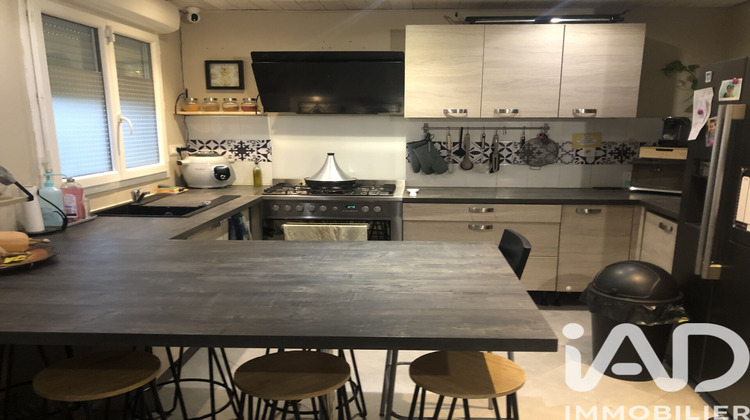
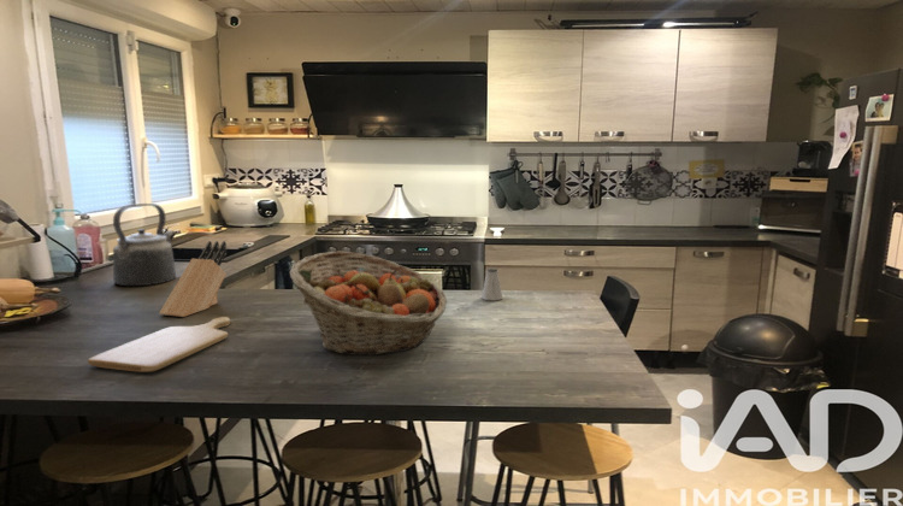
+ fruit basket [289,251,448,357]
+ knife block [158,240,228,318]
+ chopping board [87,316,231,373]
+ kettle [112,202,177,287]
+ saltshaker [480,267,503,301]
